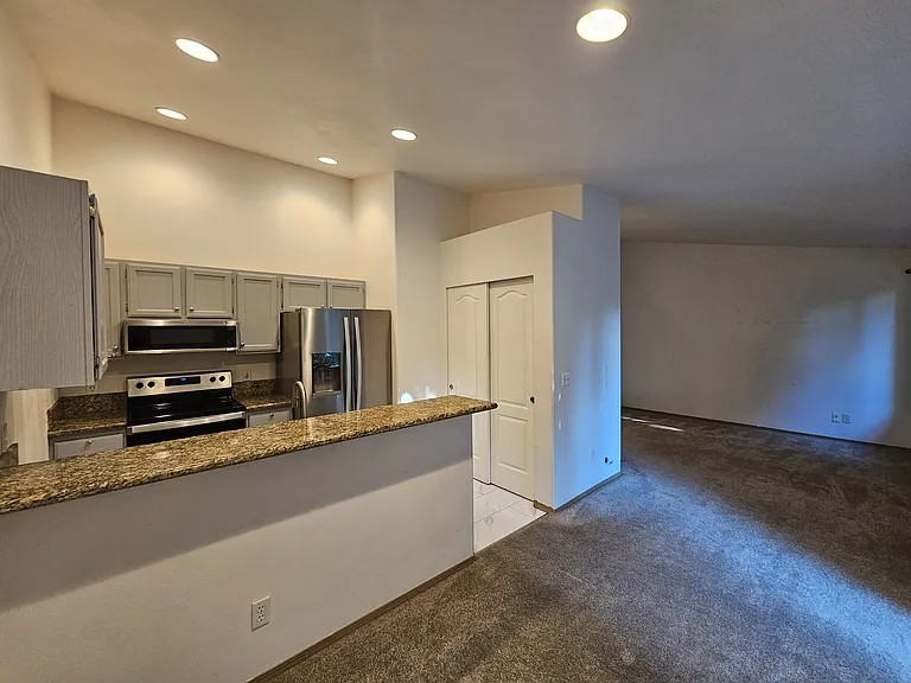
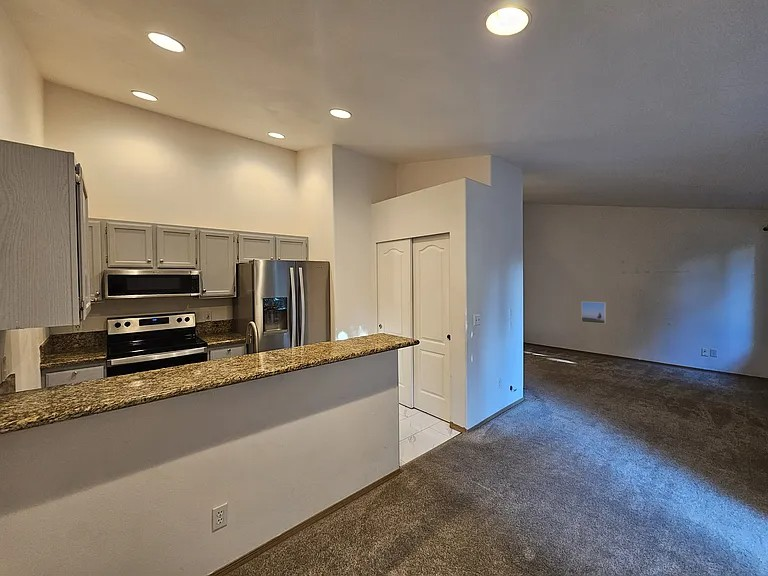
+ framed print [581,301,607,325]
